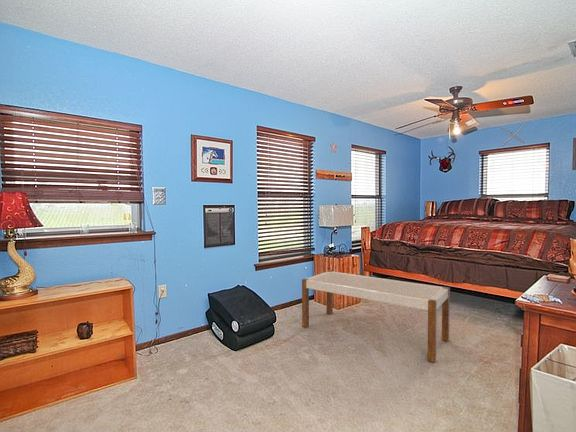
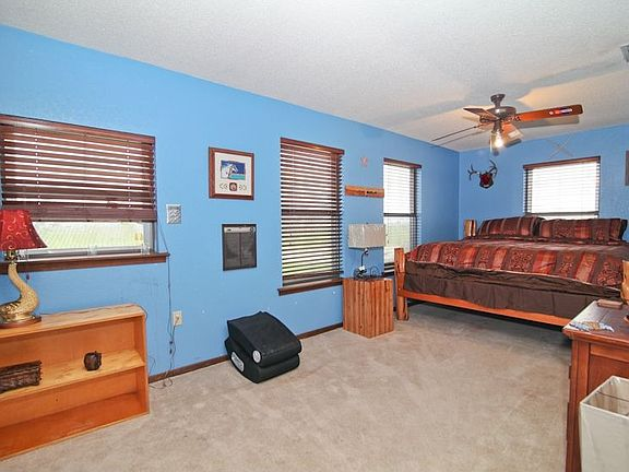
- bench [301,270,451,363]
